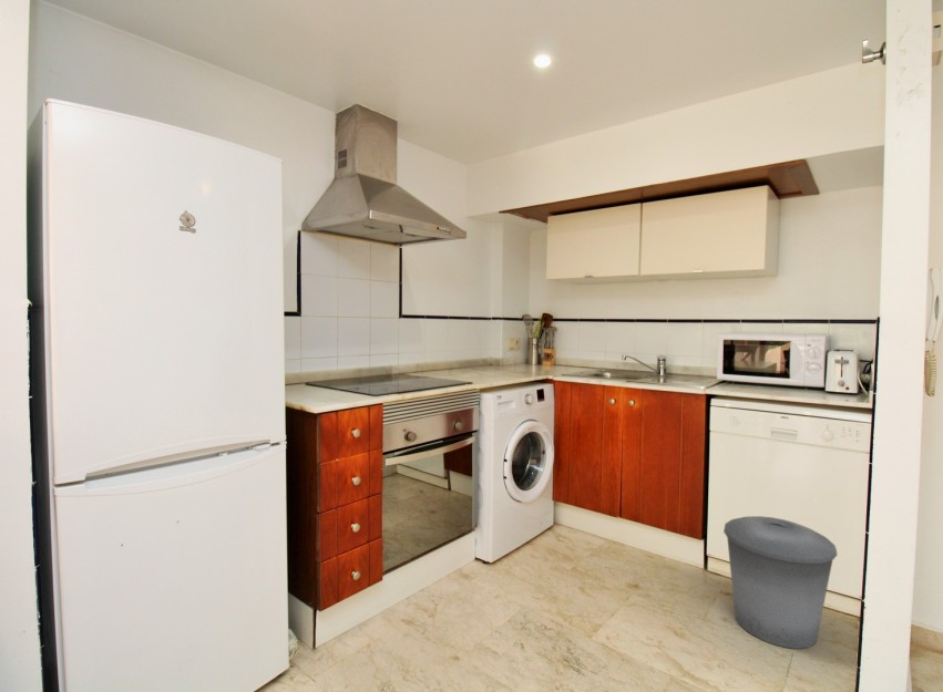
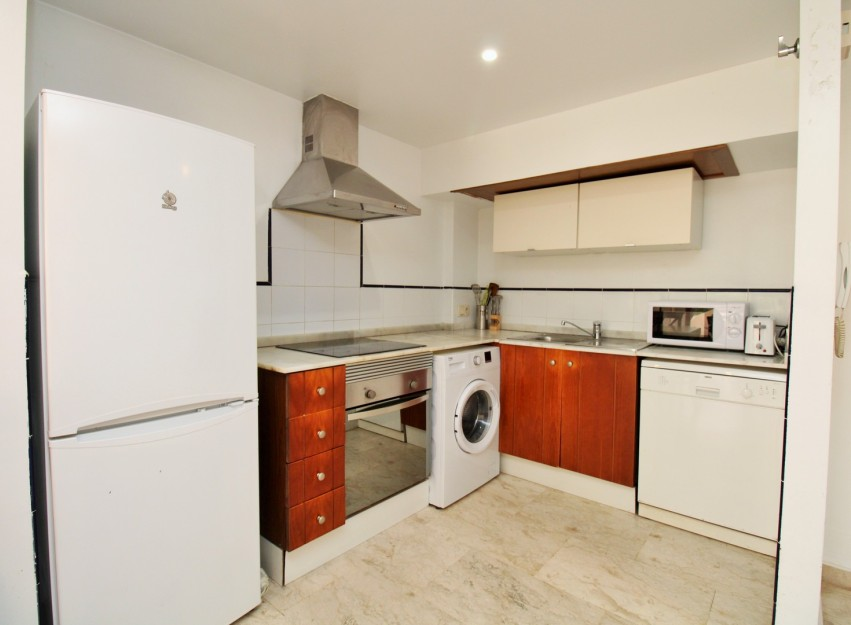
- trash can [722,515,838,650]
